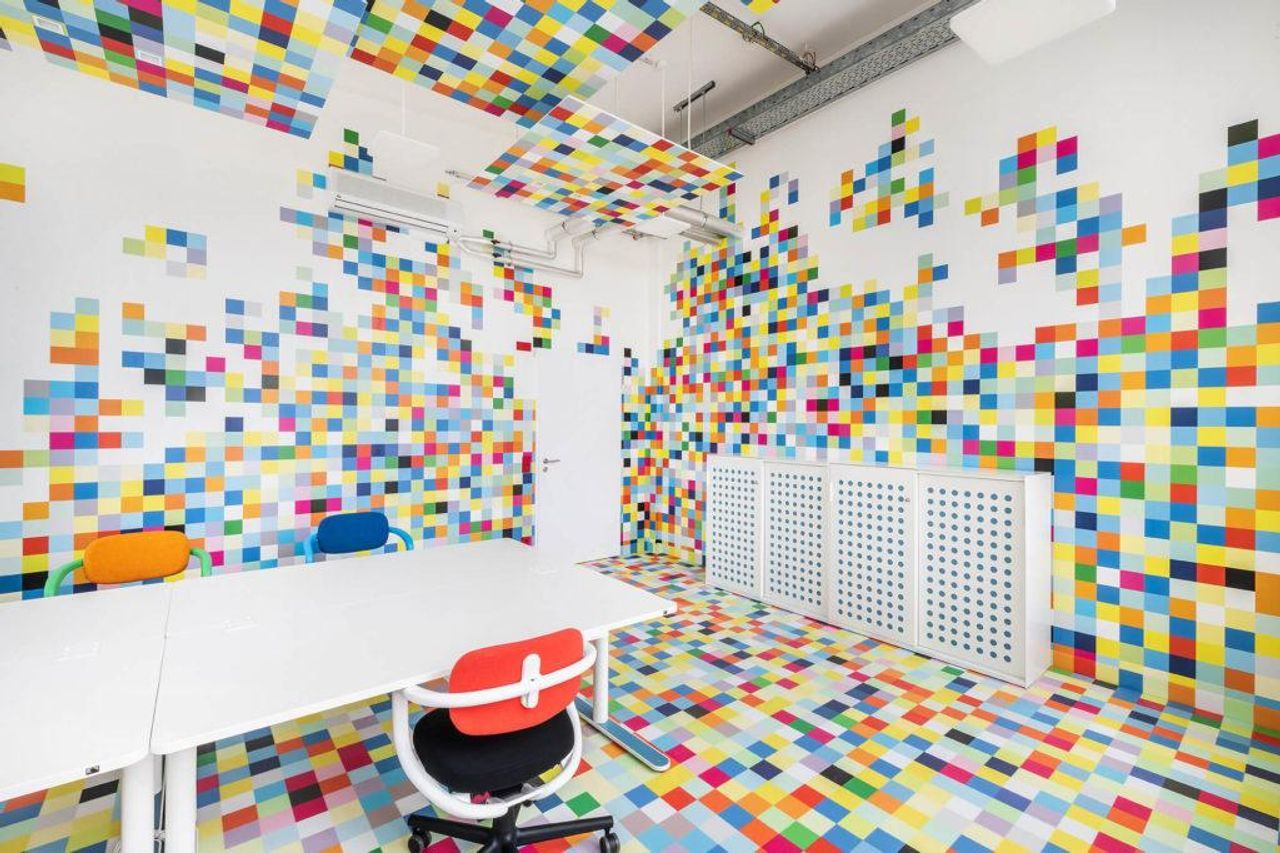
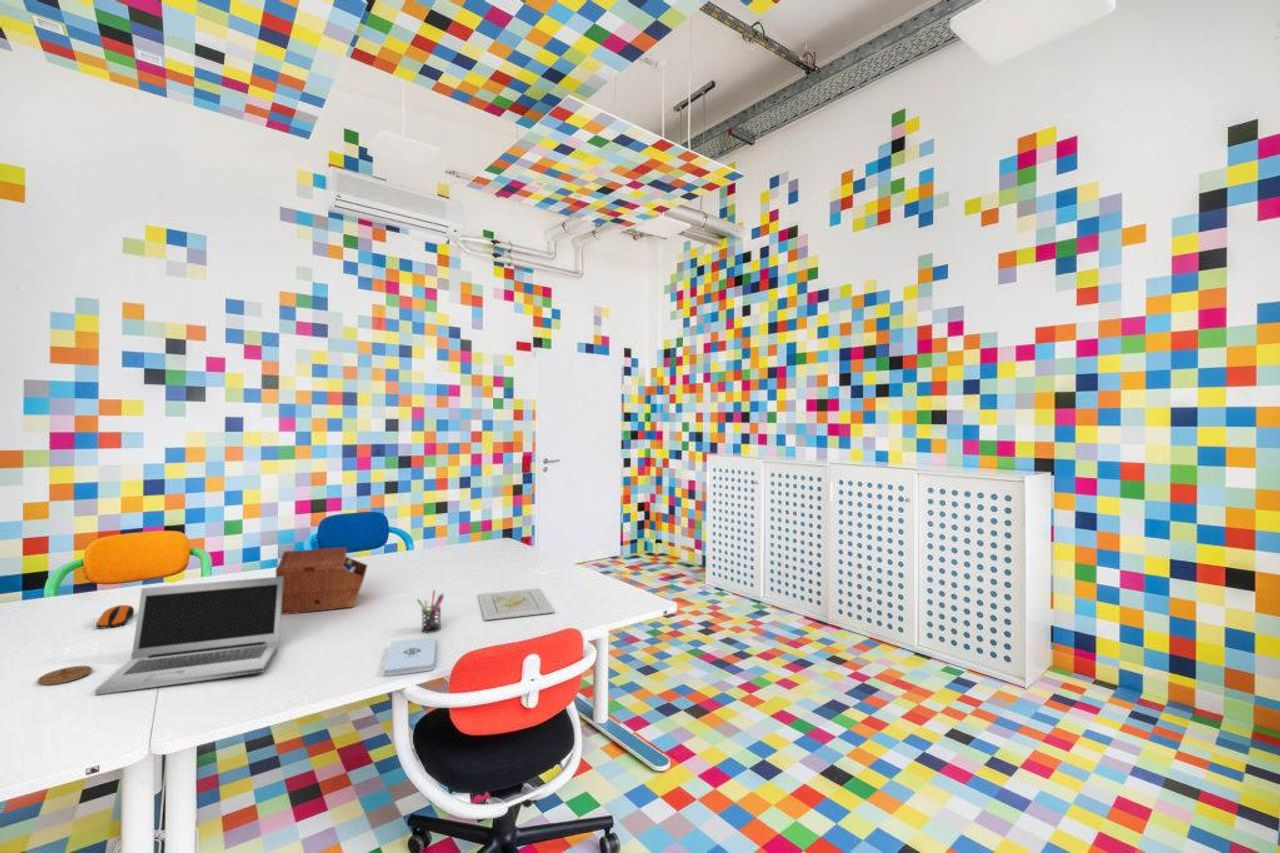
+ computer mouse [95,604,135,629]
+ picture frame [477,587,556,621]
+ sewing box [275,546,368,616]
+ coaster [37,665,93,686]
+ laptop [94,576,283,696]
+ notepad [383,636,437,677]
+ pen holder [416,589,445,634]
